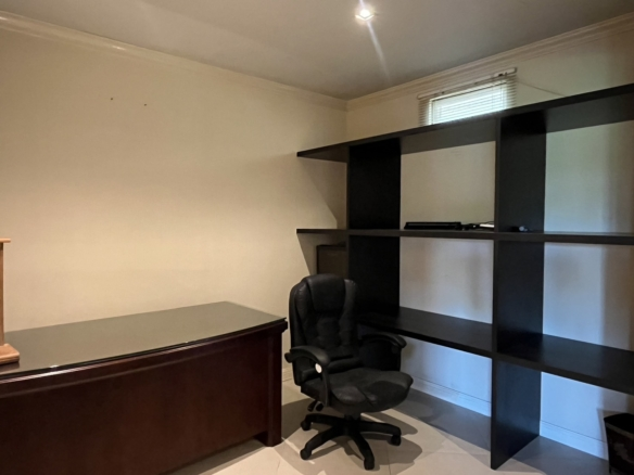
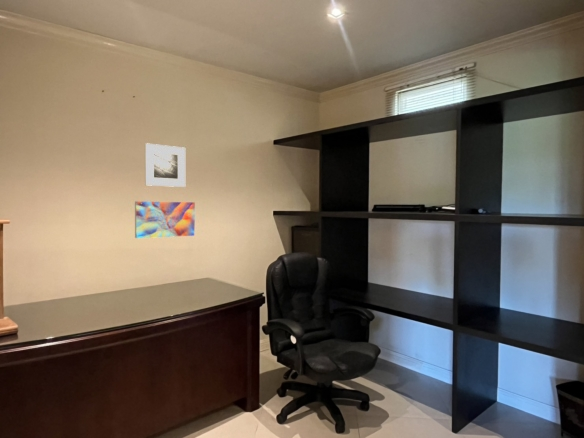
+ map [134,200,196,239]
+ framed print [144,142,186,188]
